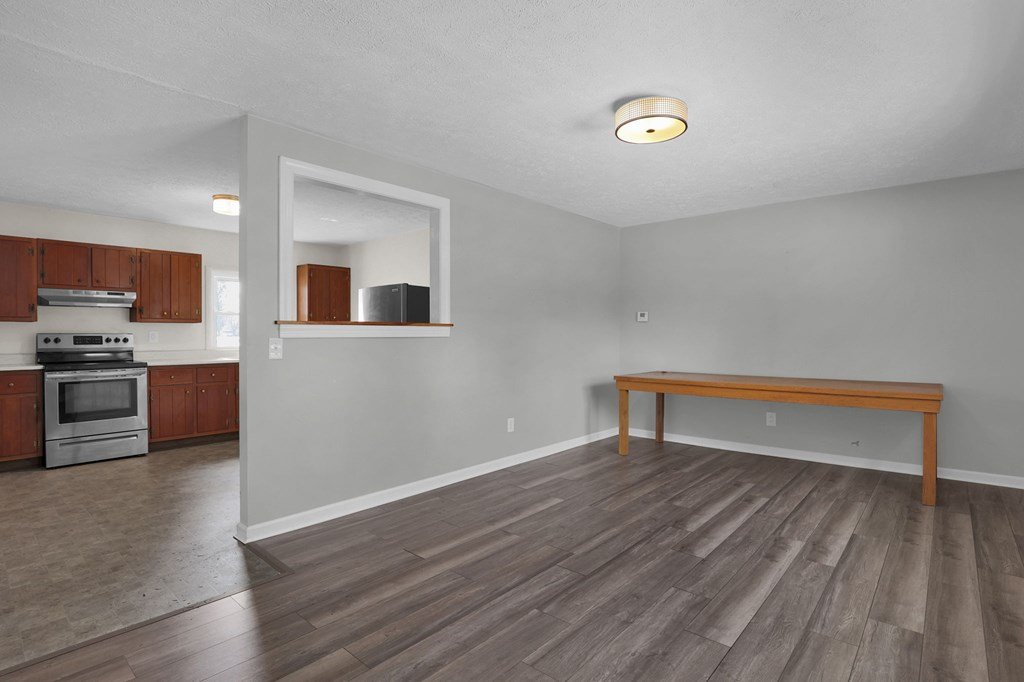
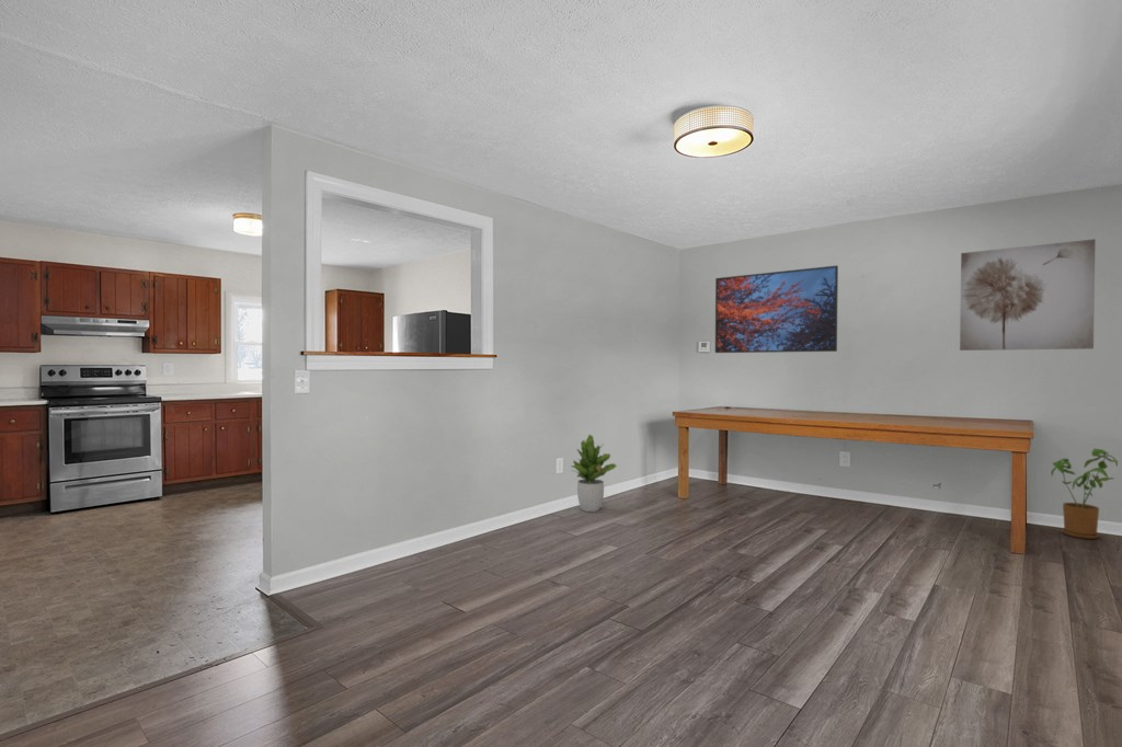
+ house plant [1050,448,1119,540]
+ potted plant [570,434,618,513]
+ wall art [959,238,1097,352]
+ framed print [714,264,839,354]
